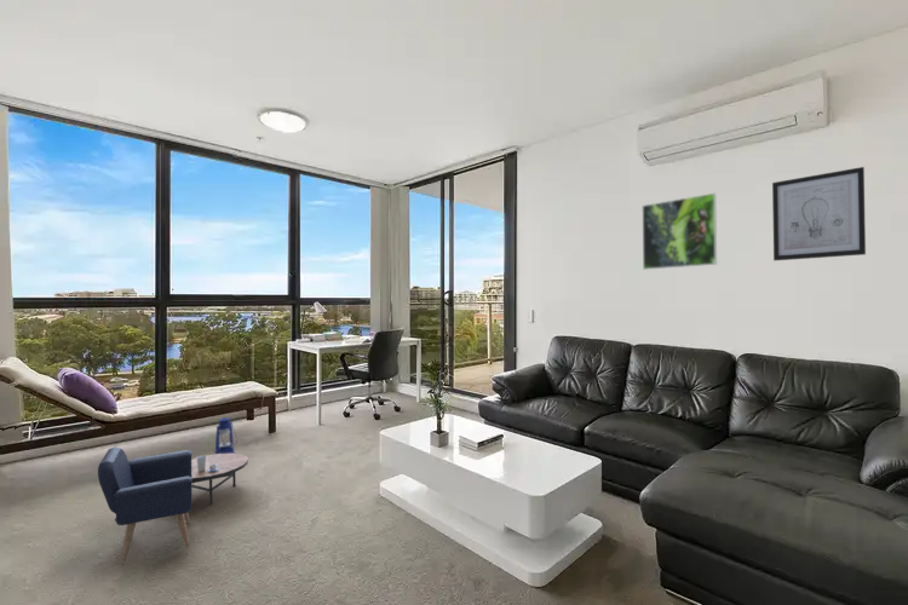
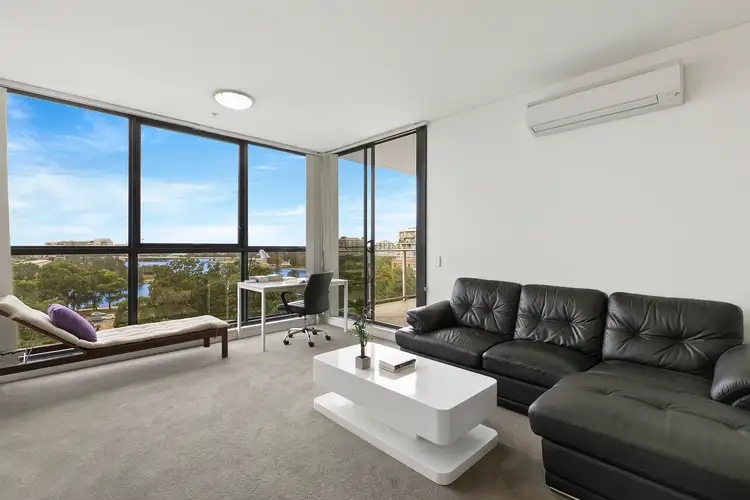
- wall art [771,166,867,261]
- lantern [214,416,237,455]
- armchair [97,445,249,567]
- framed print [642,192,718,271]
